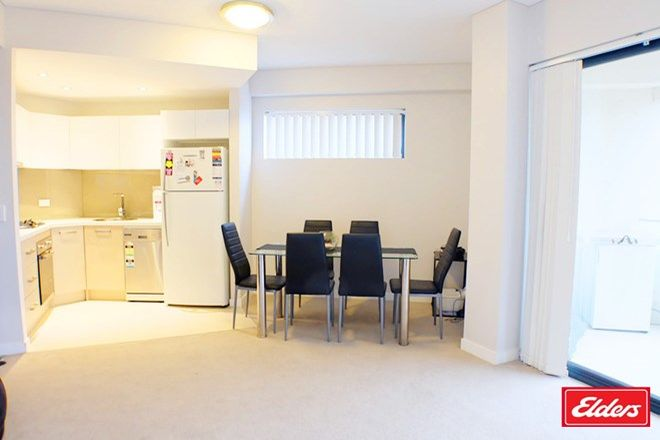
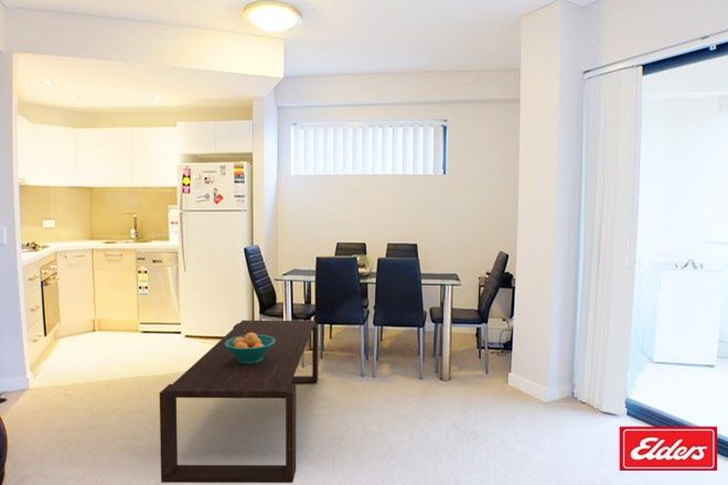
+ fruit bowl [225,333,276,364]
+ coffee table [159,320,320,484]
